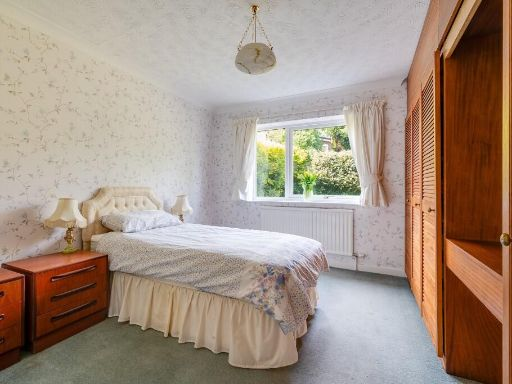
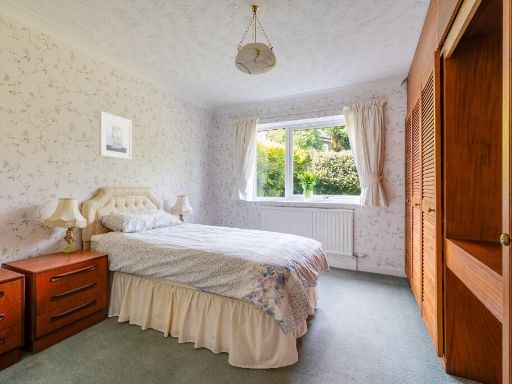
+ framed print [98,111,133,161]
